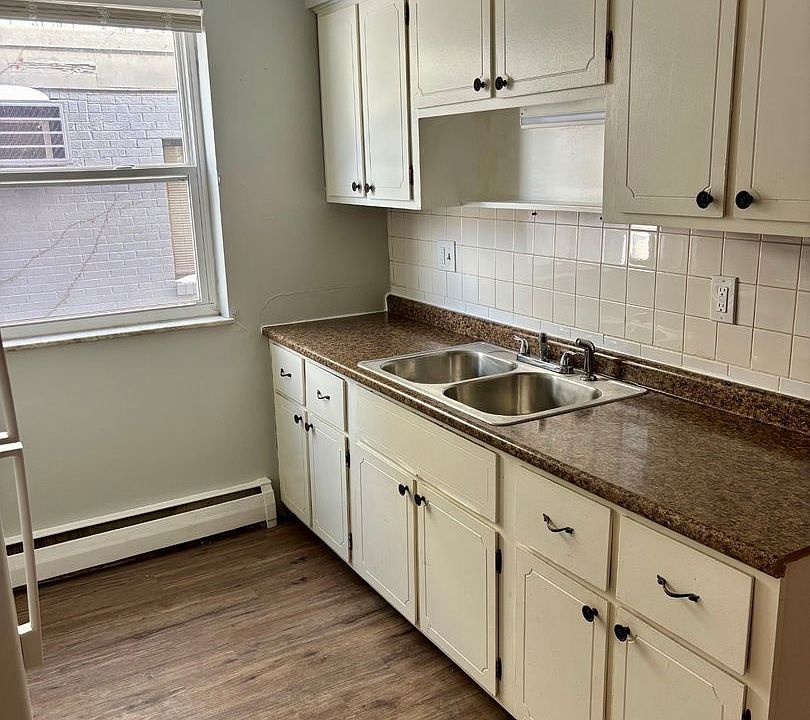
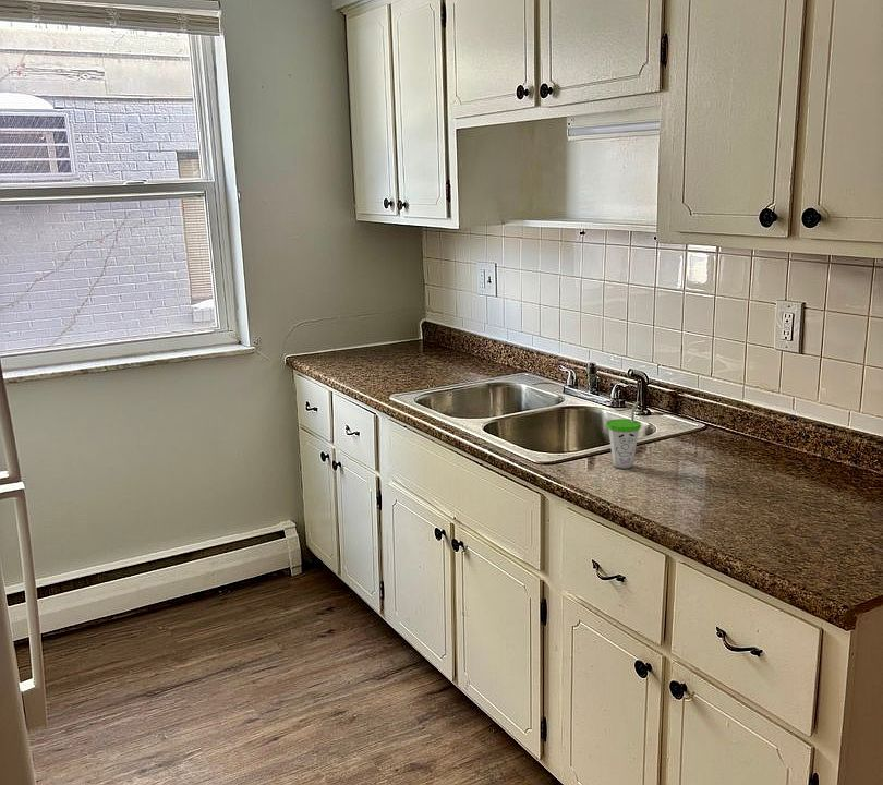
+ cup [606,400,642,470]
